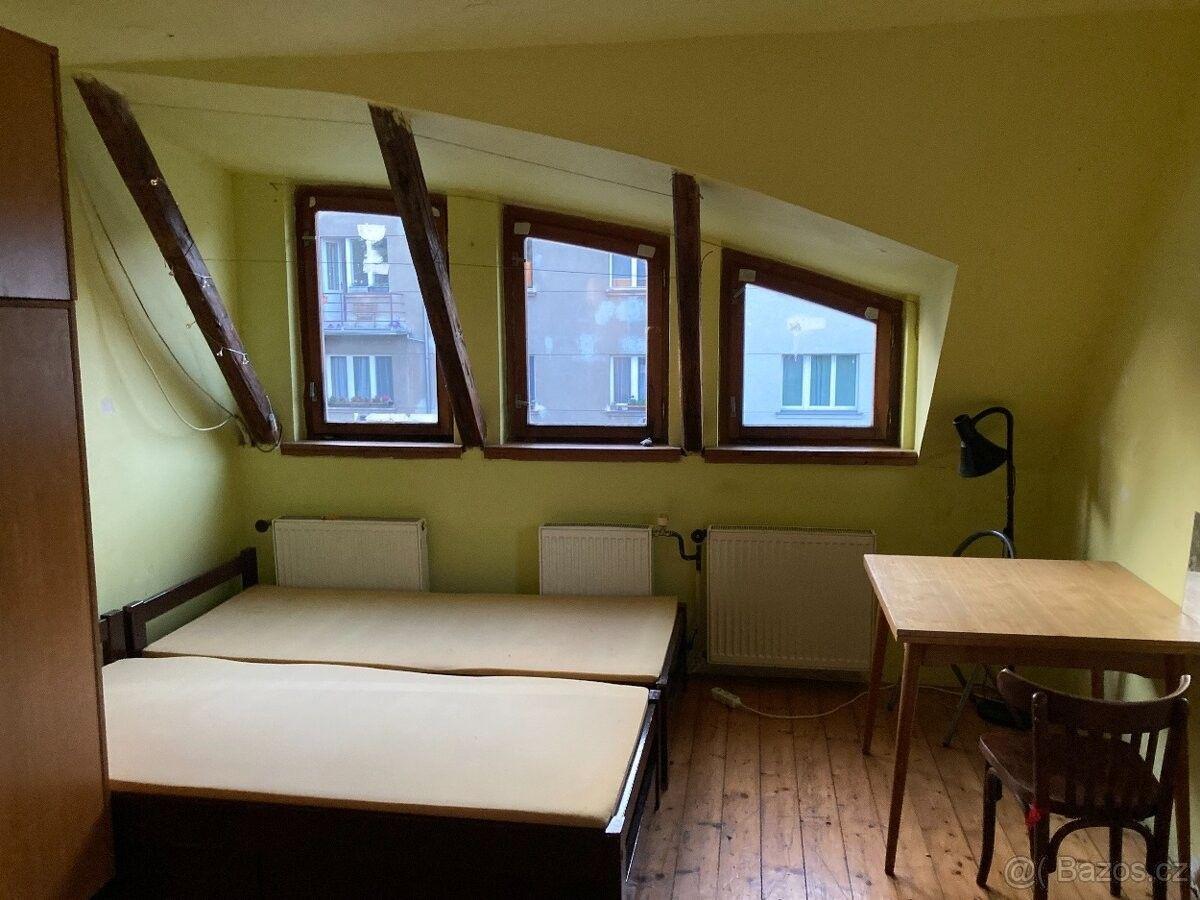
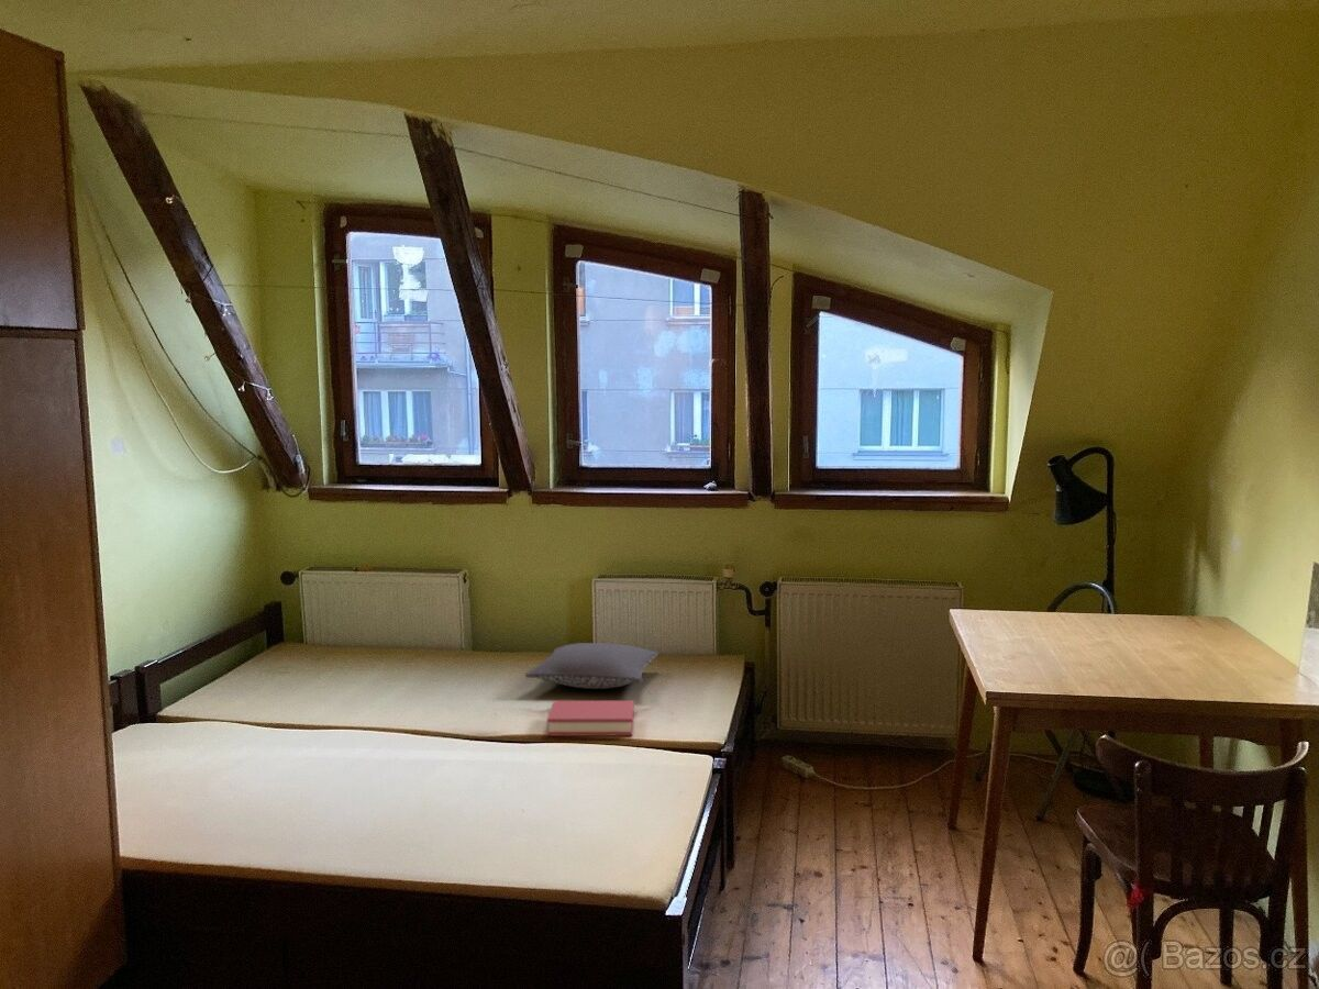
+ pillow [524,642,660,690]
+ hardback book [546,700,635,737]
